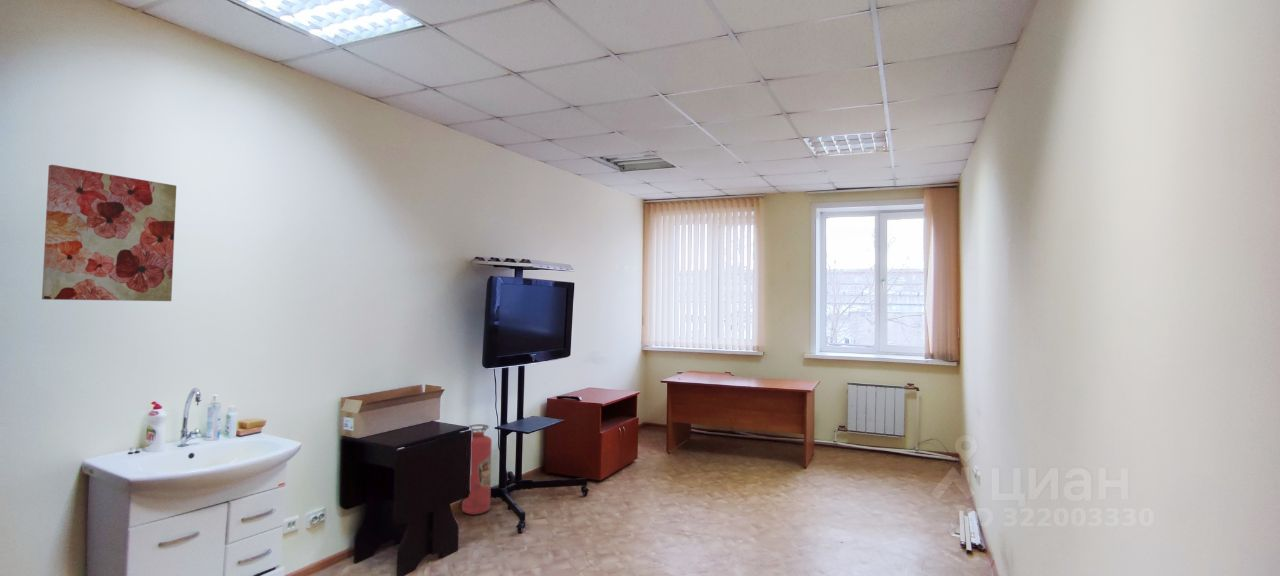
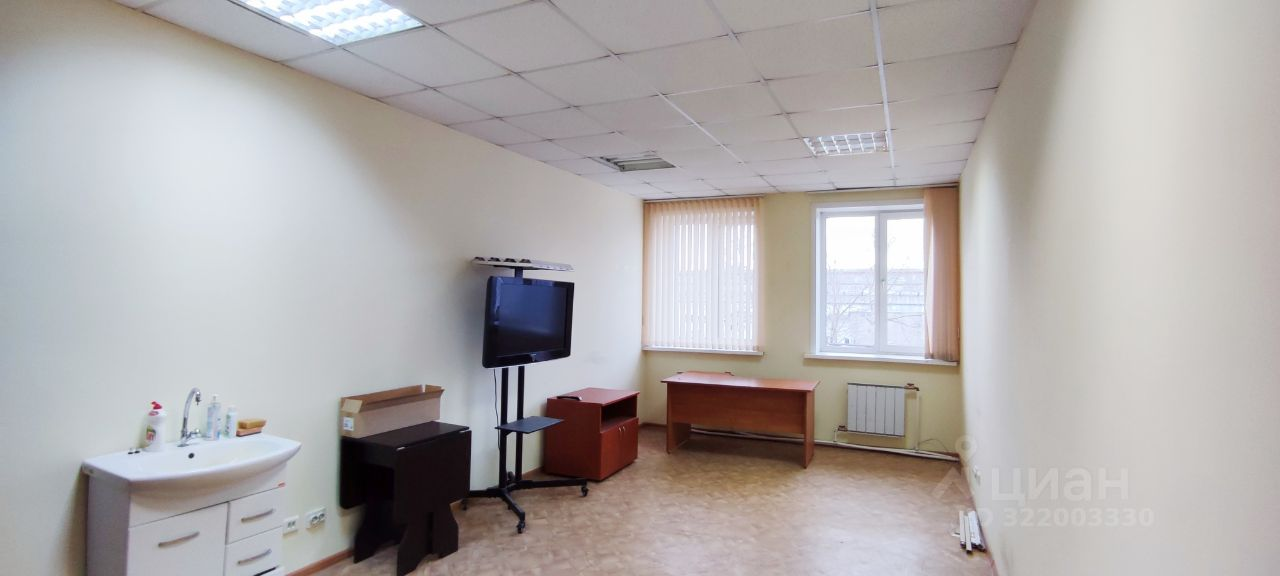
- fire extinguisher [461,423,493,516]
- wall art [41,164,177,302]
